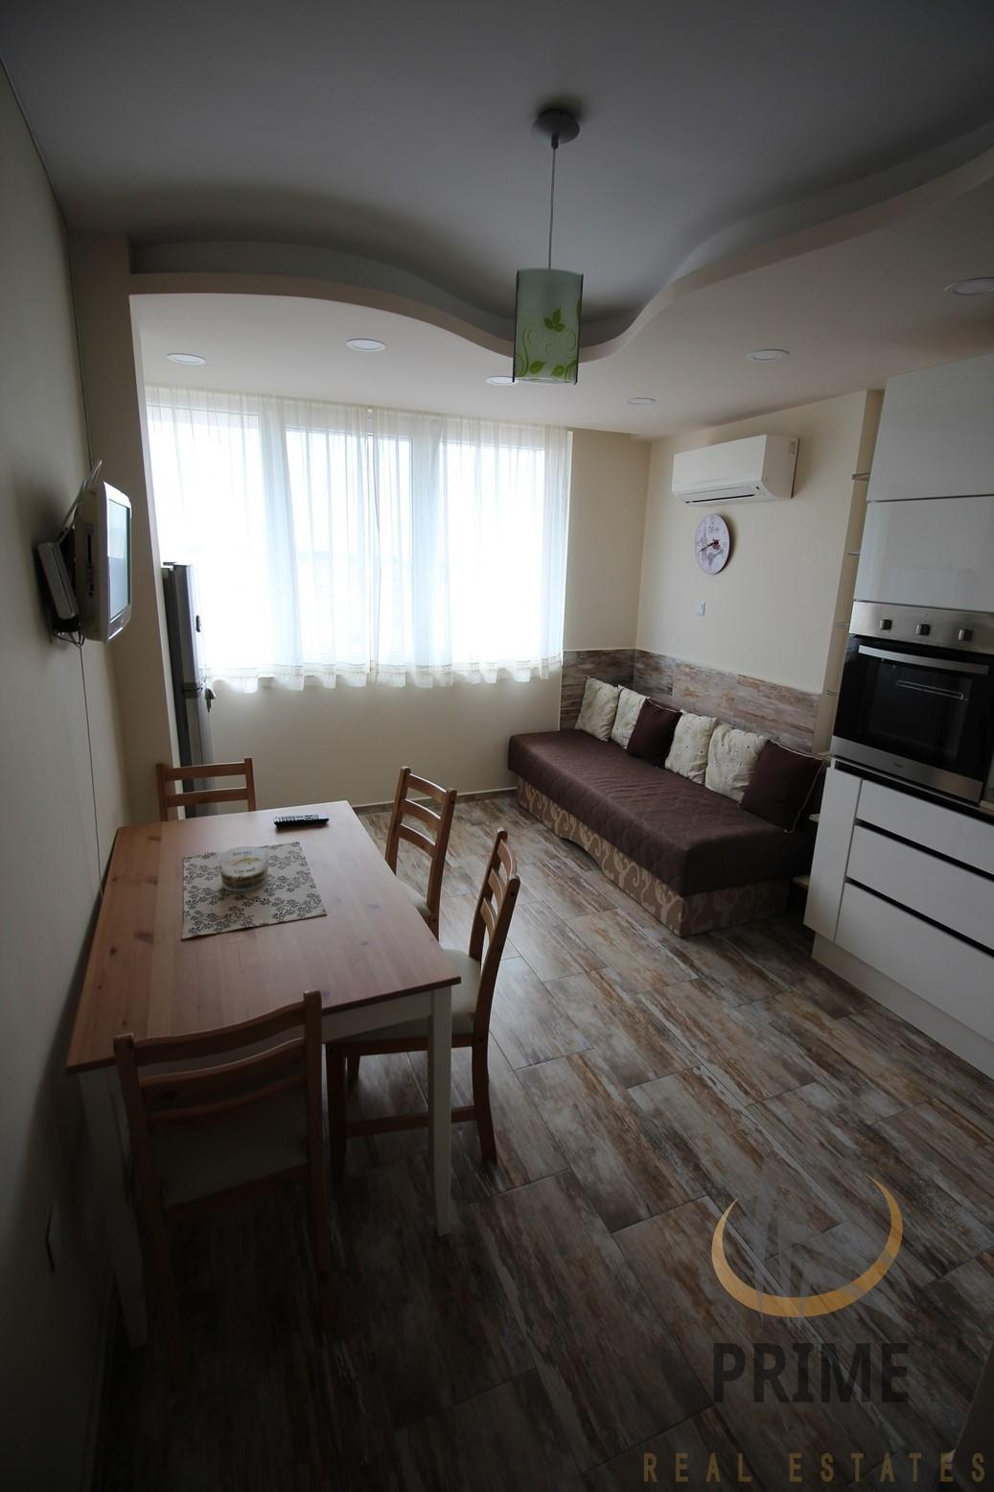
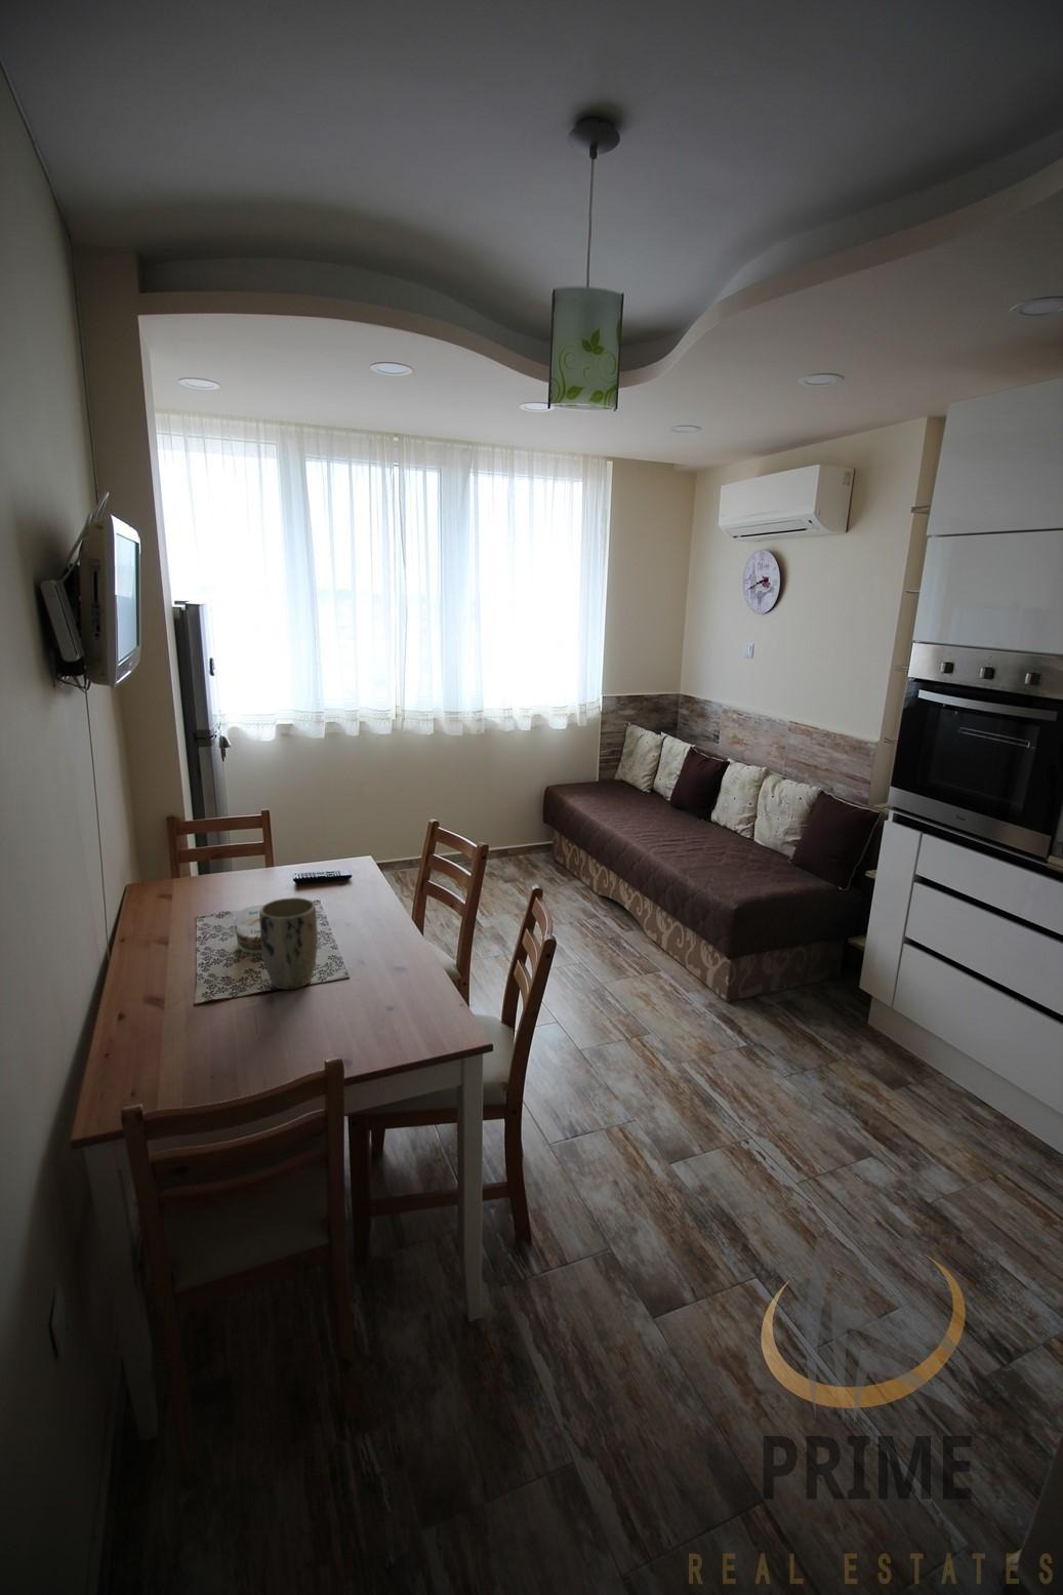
+ plant pot [259,896,319,991]
